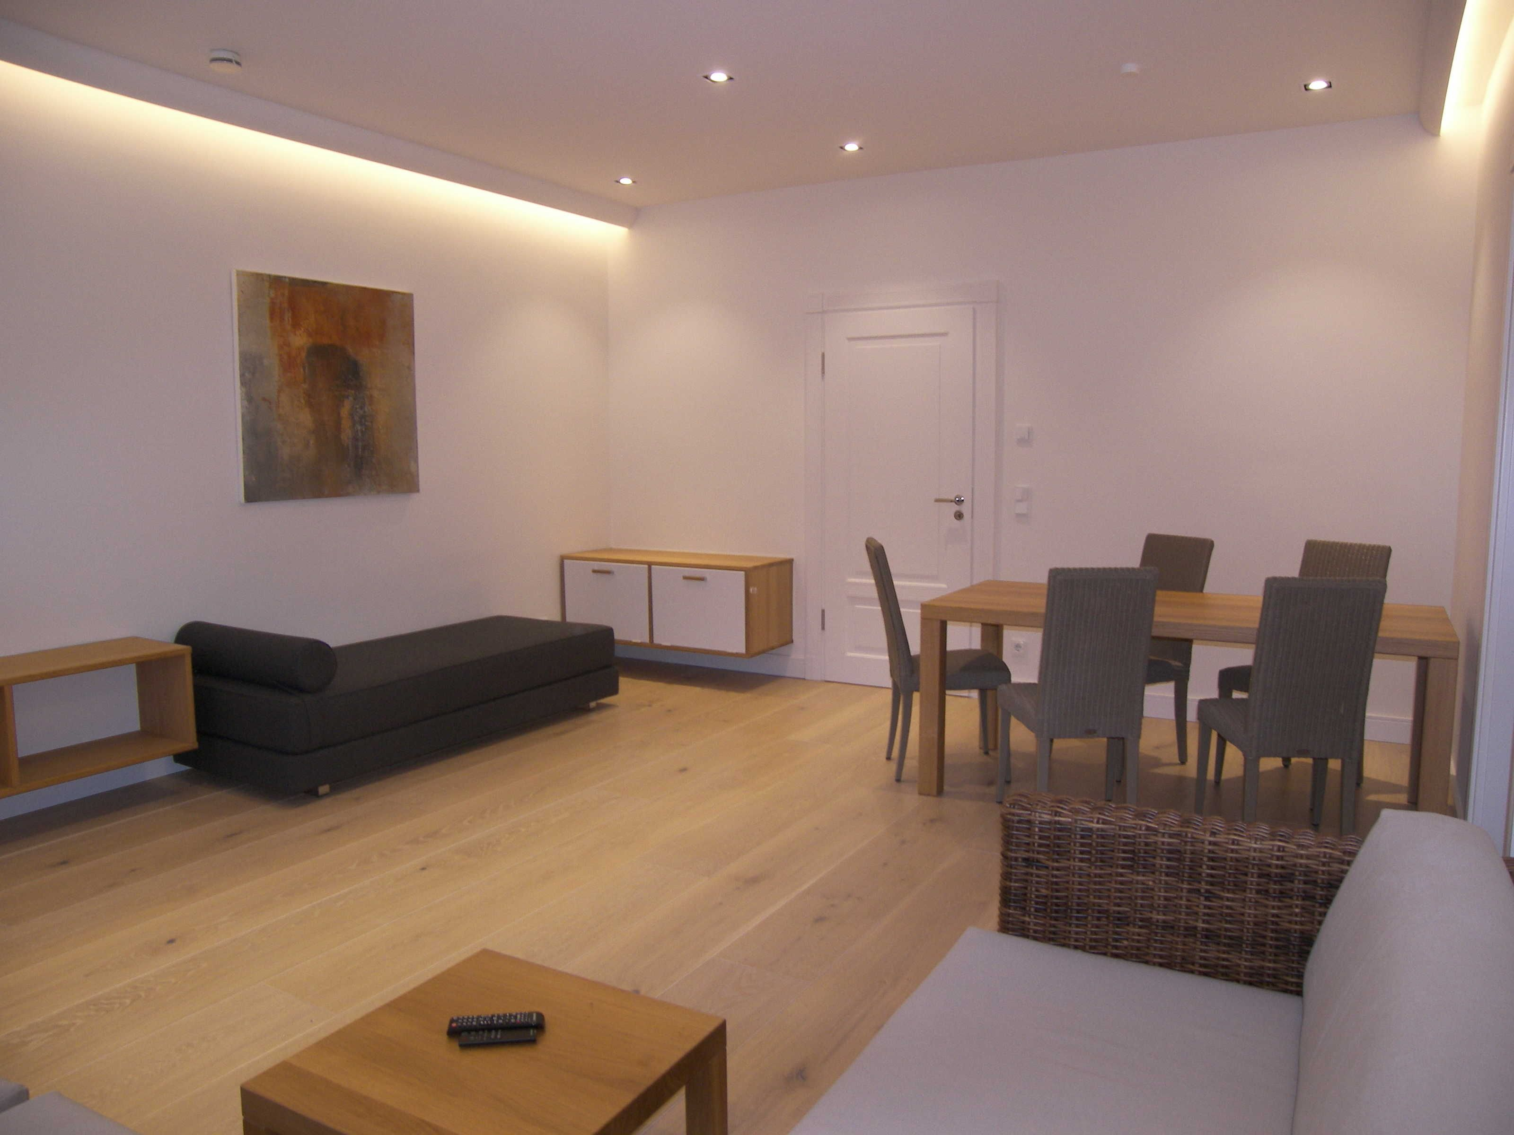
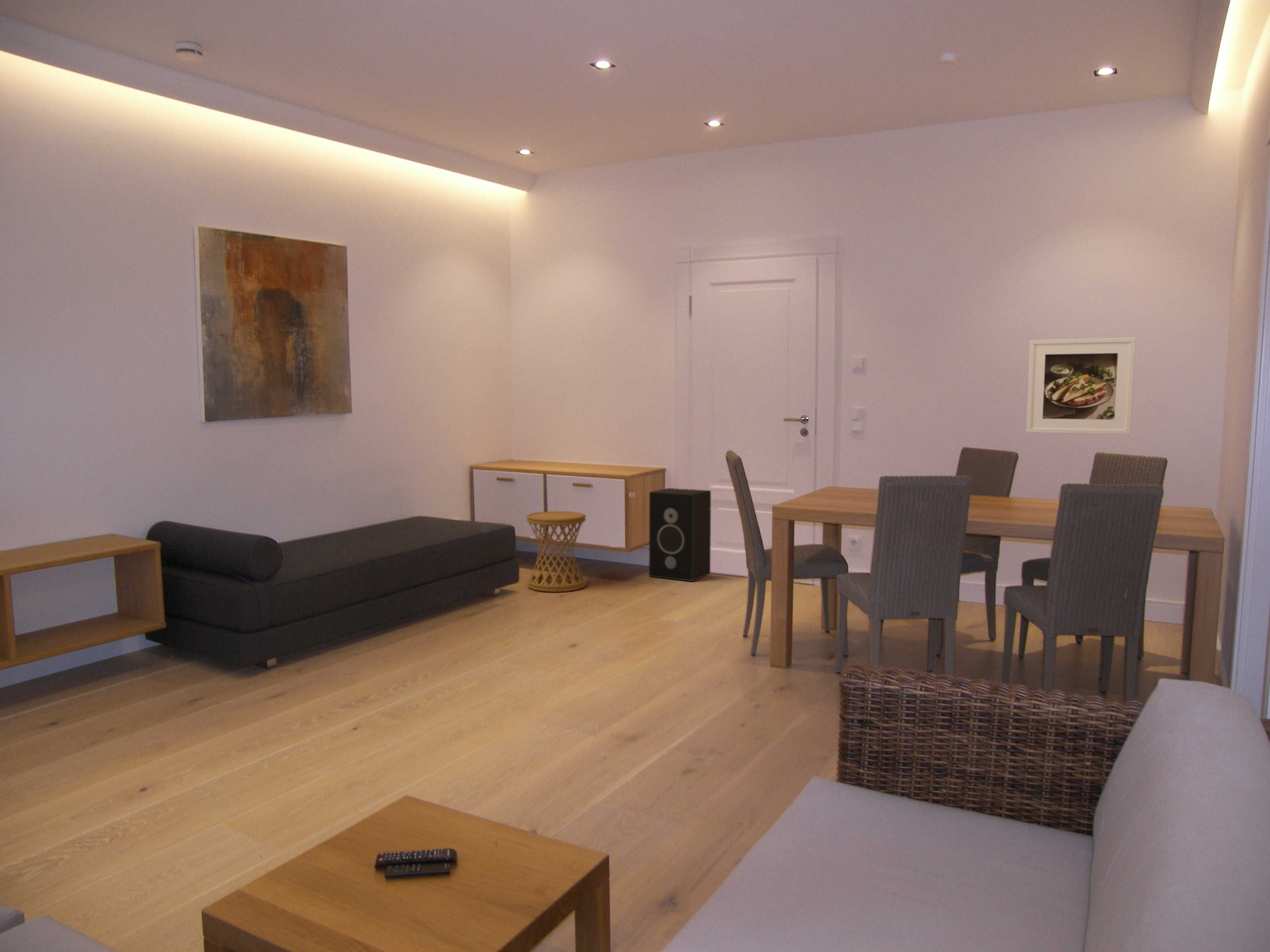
+ side table [526,511,587,592]
+ speaker [648,488,711,582]
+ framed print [1026,337,1136,436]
